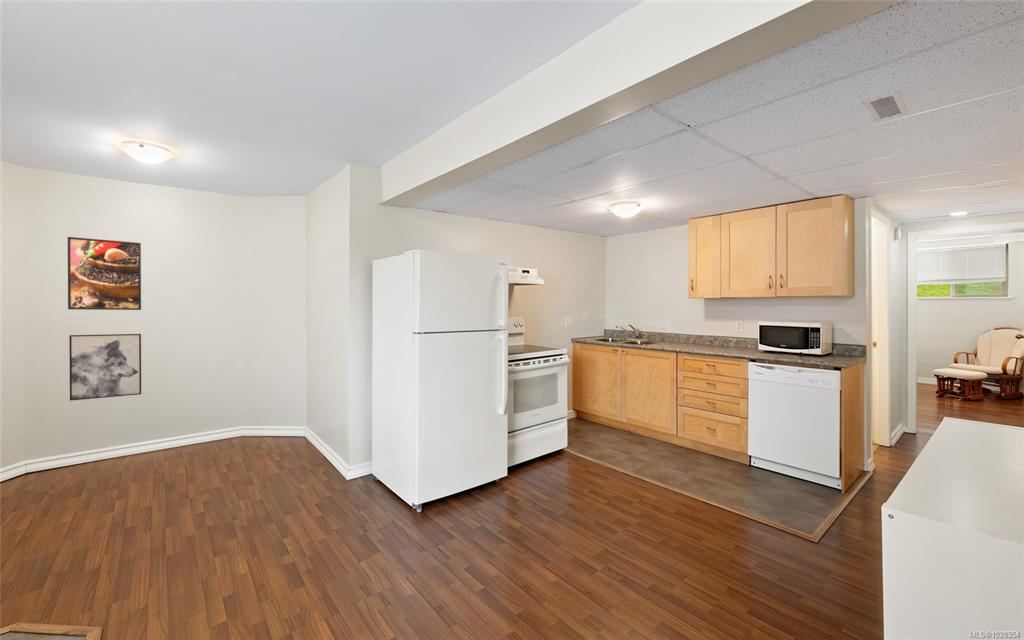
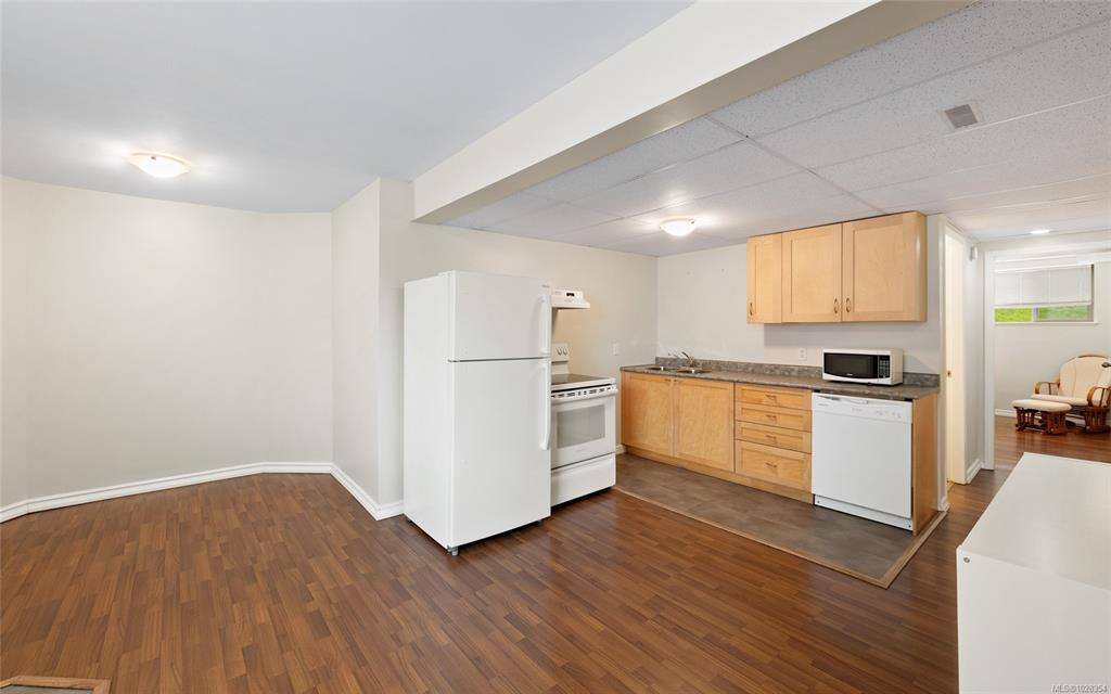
- wall art [68,333,142,402]
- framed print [67,236,142,311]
